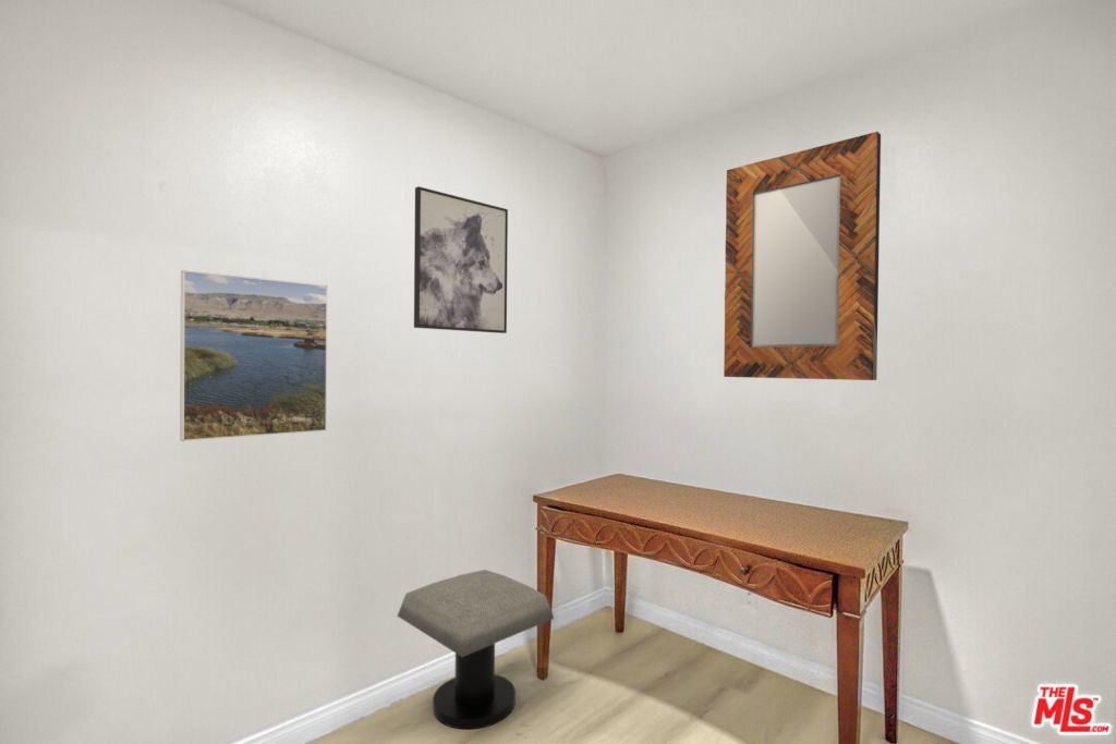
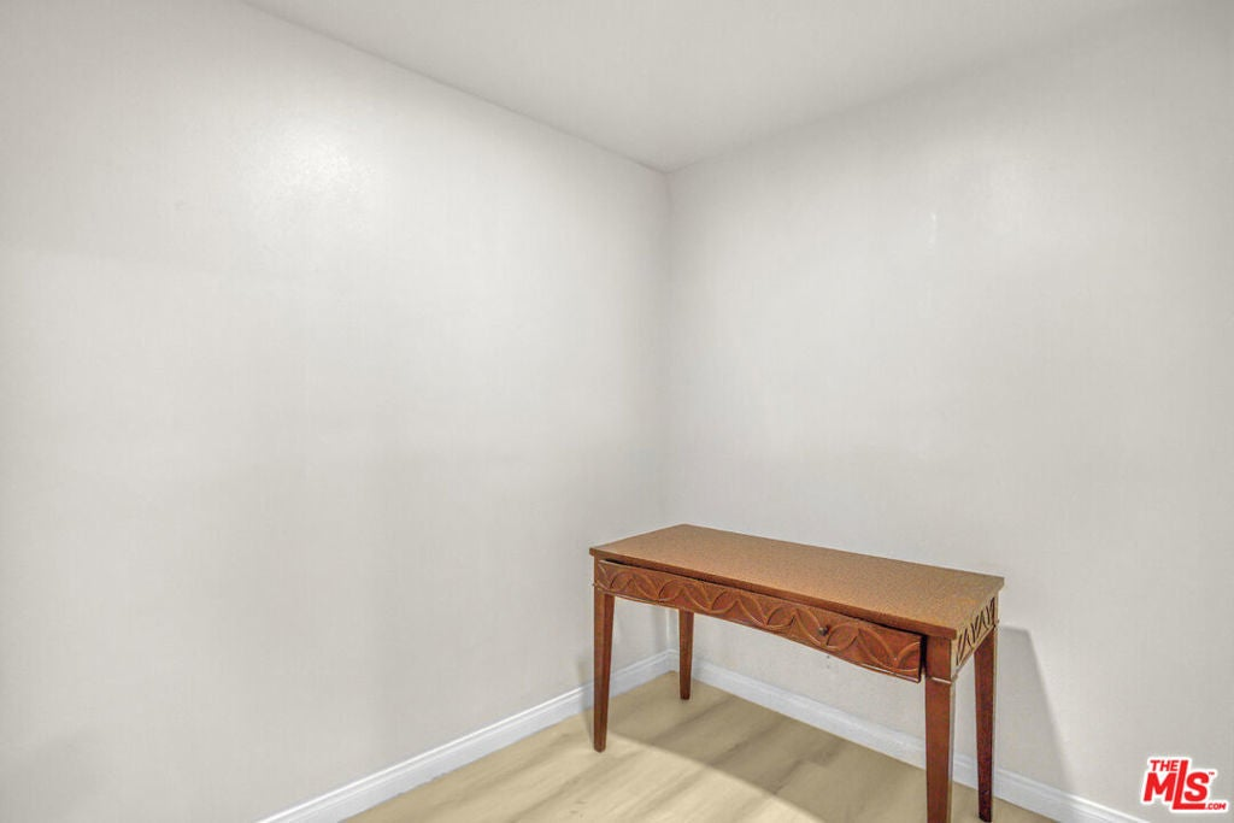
- wall art [413,185,509,334]
- home mirror [723,131,882,381]
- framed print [179,269,329,442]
- stool [396,569,555,730]
